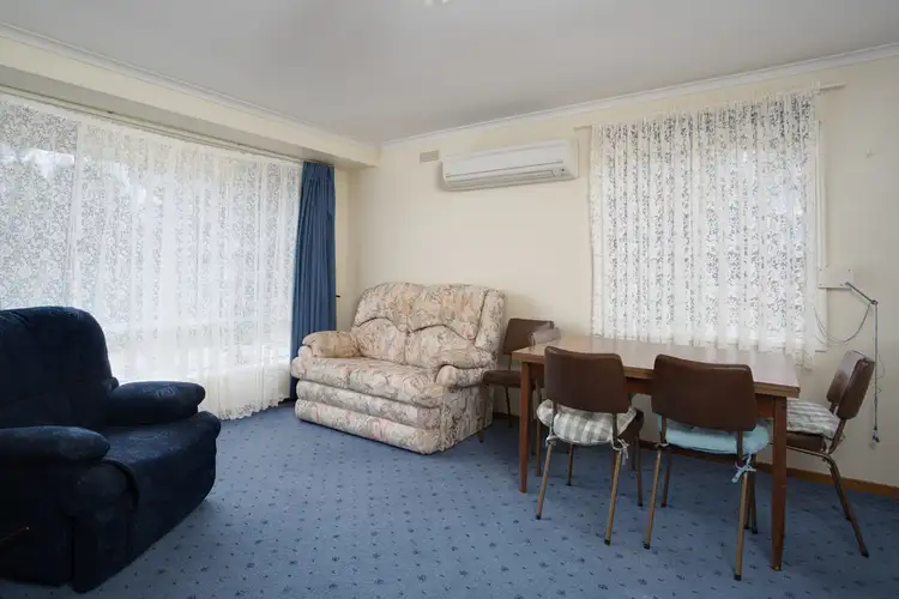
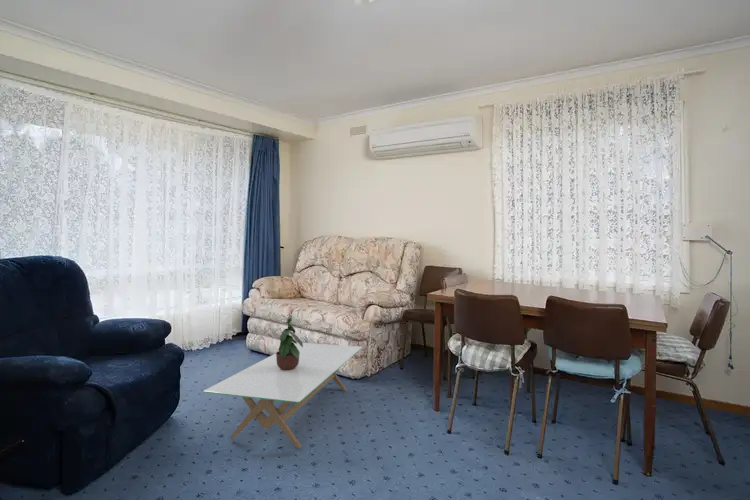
+ coffee table [202,341,363,449]
+ potted plant [275,314,303,370]
